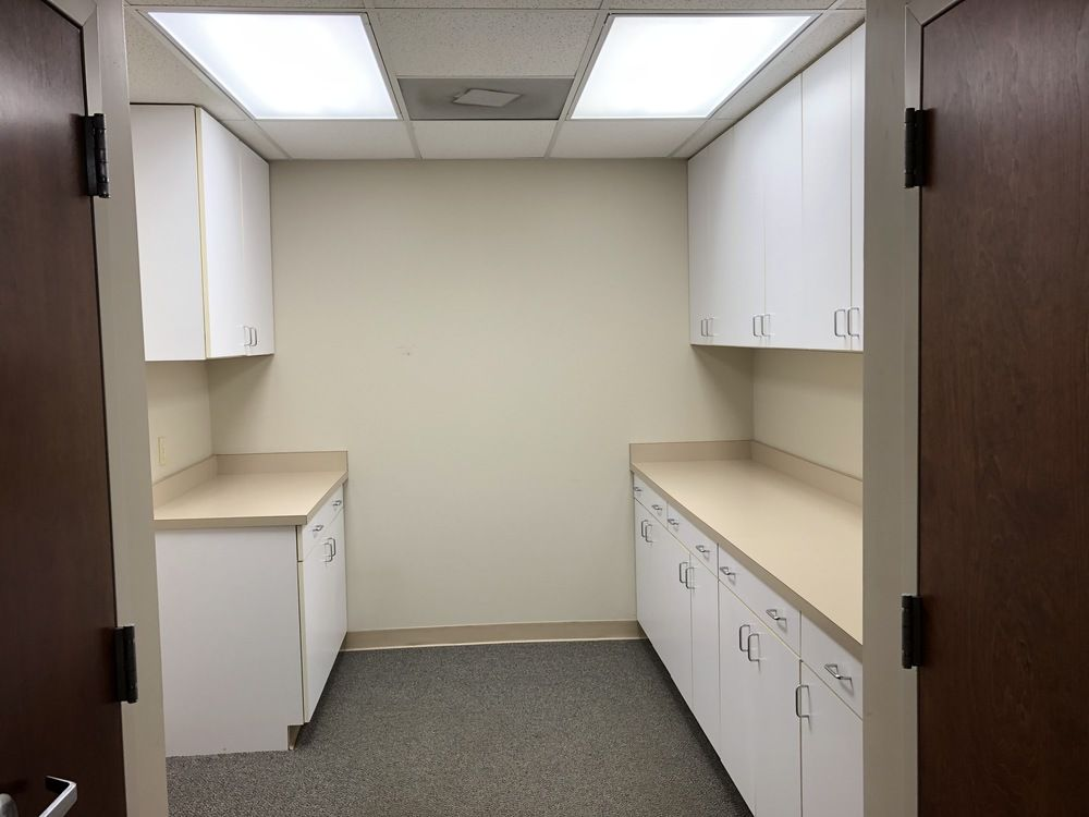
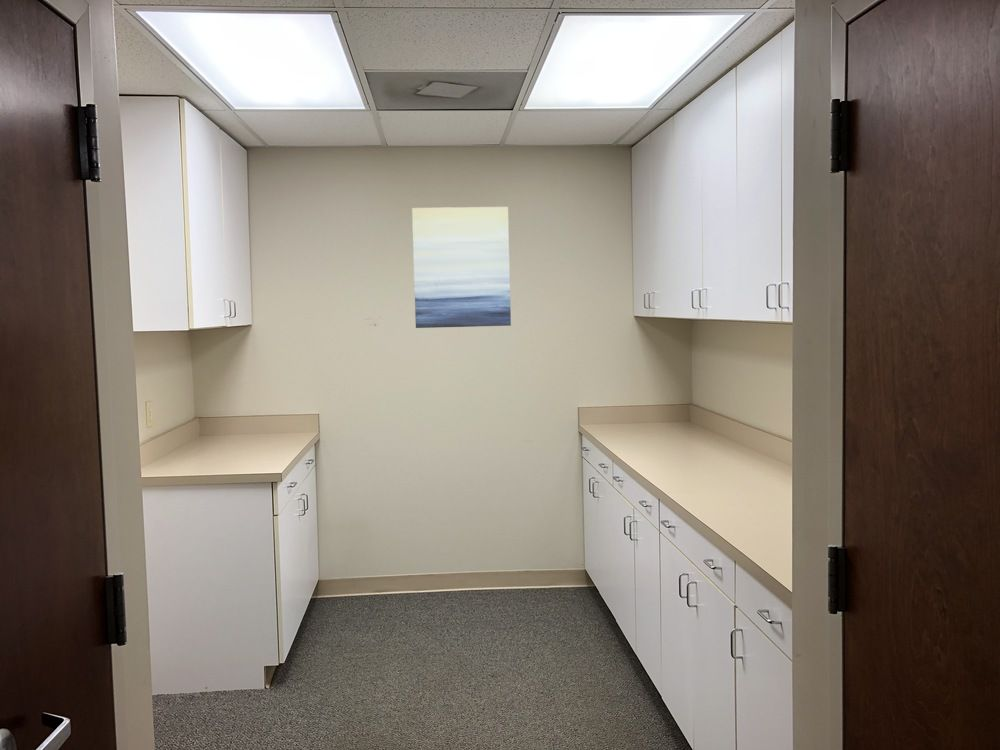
+ wall art [411,206,512,329]
